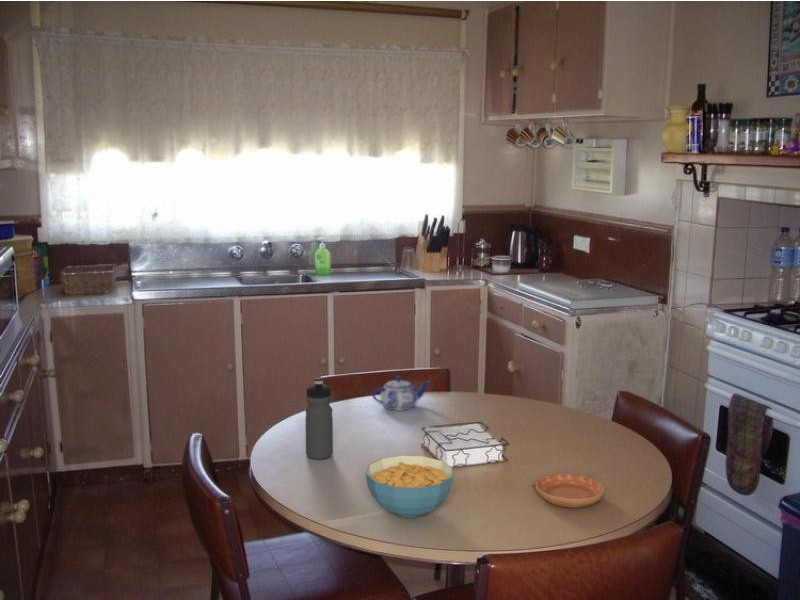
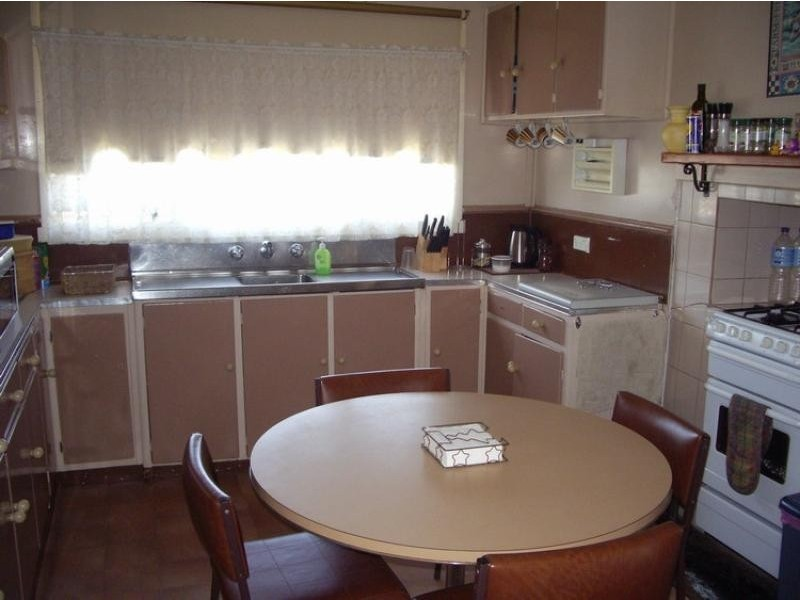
- cereal bowl [365,454,454,519]
- saucer [535,472,606,509]
- water bottle [304,380,334,460]
- teapot [371,376,431,412]
